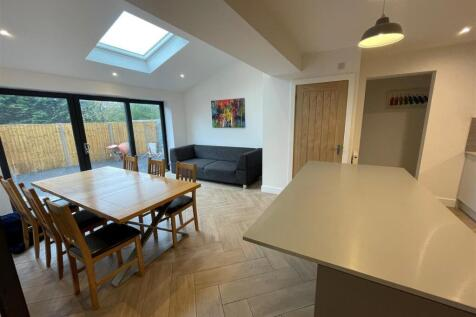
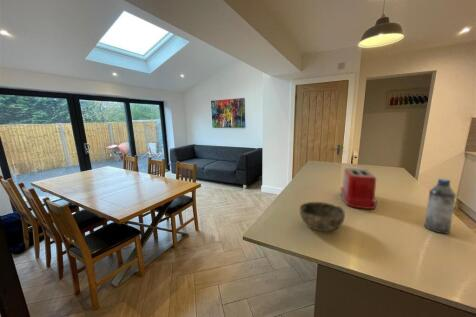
+ water bottle [423,178,457,234]
+ toaster [340,167,378,210]
+ bowl [299,201,346,232]
